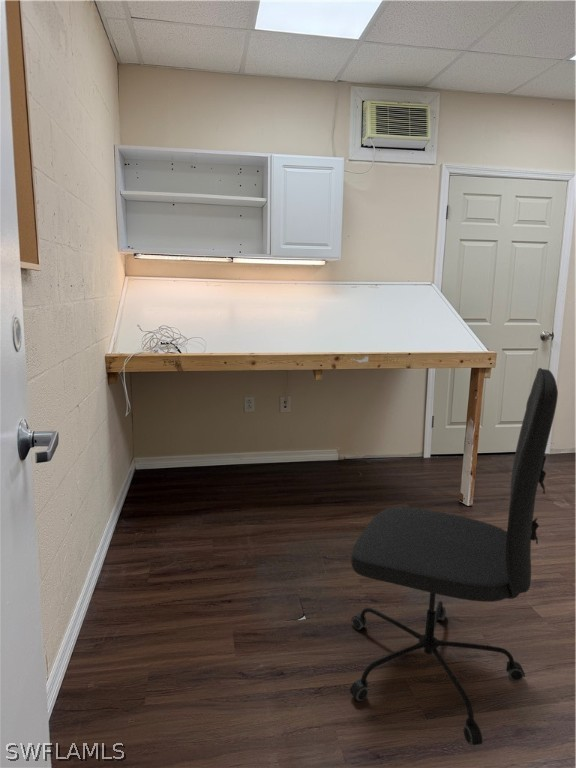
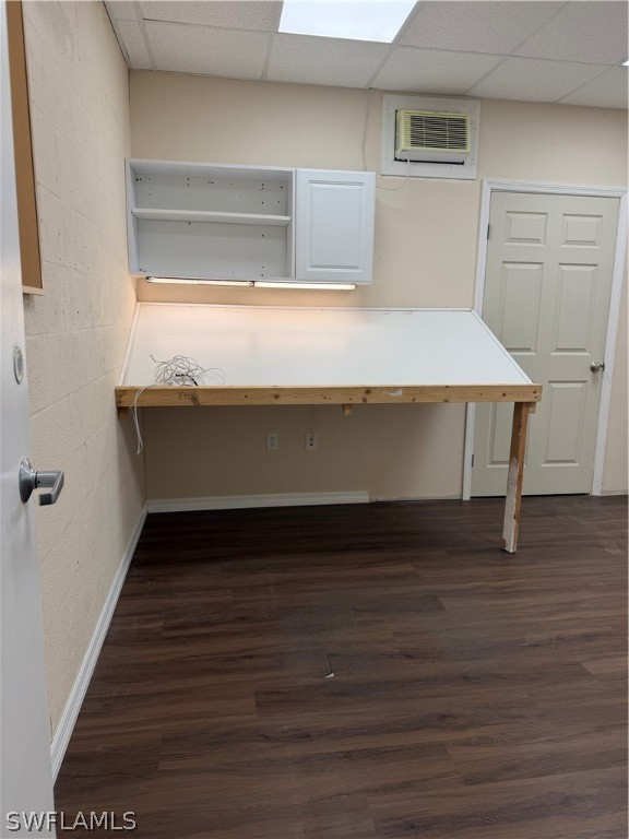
- office chair [349,367,559,746]
